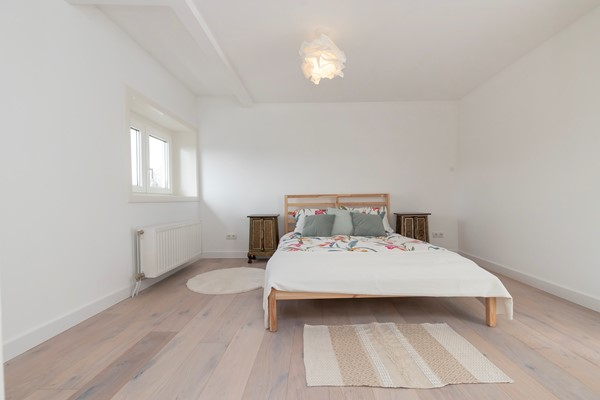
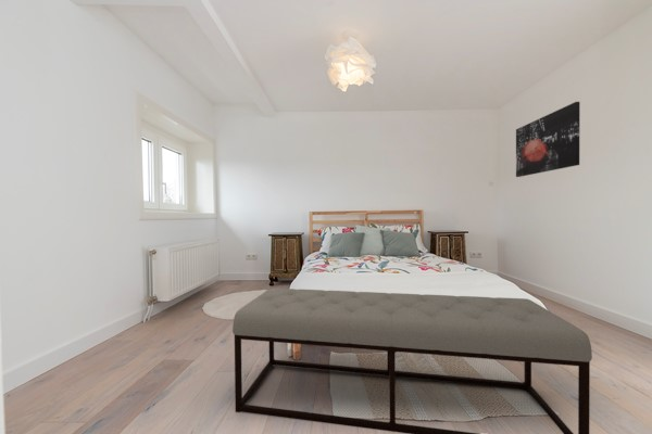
+ wall art [515,101,581,178]
+ bench [231,288,593,434]
